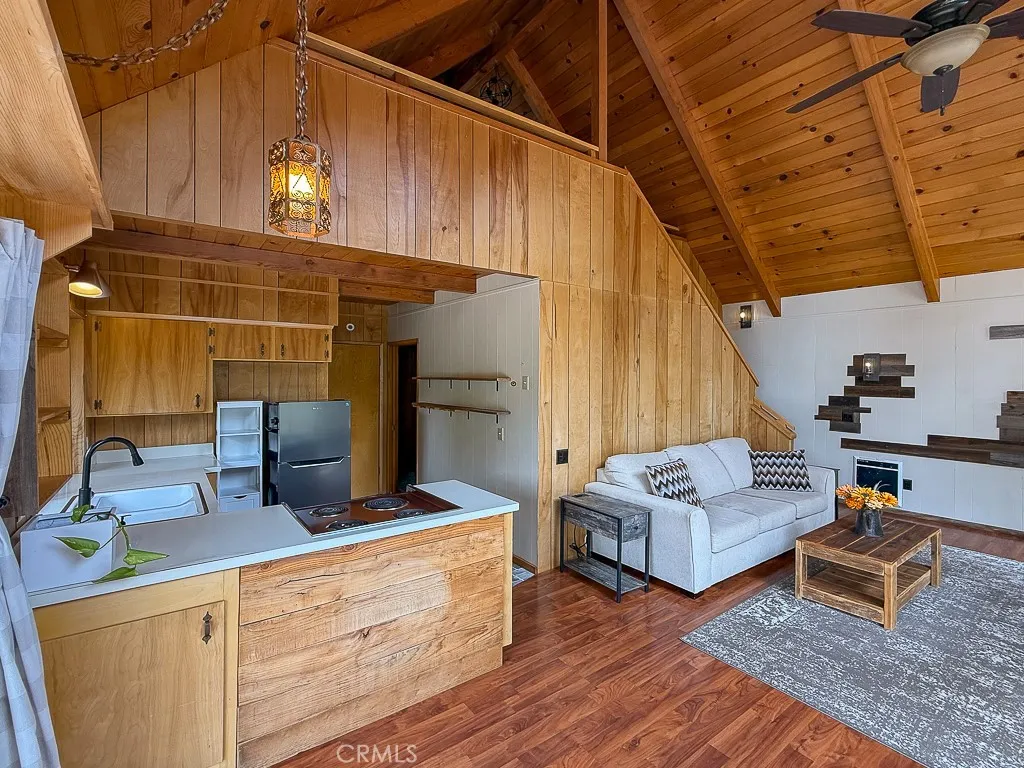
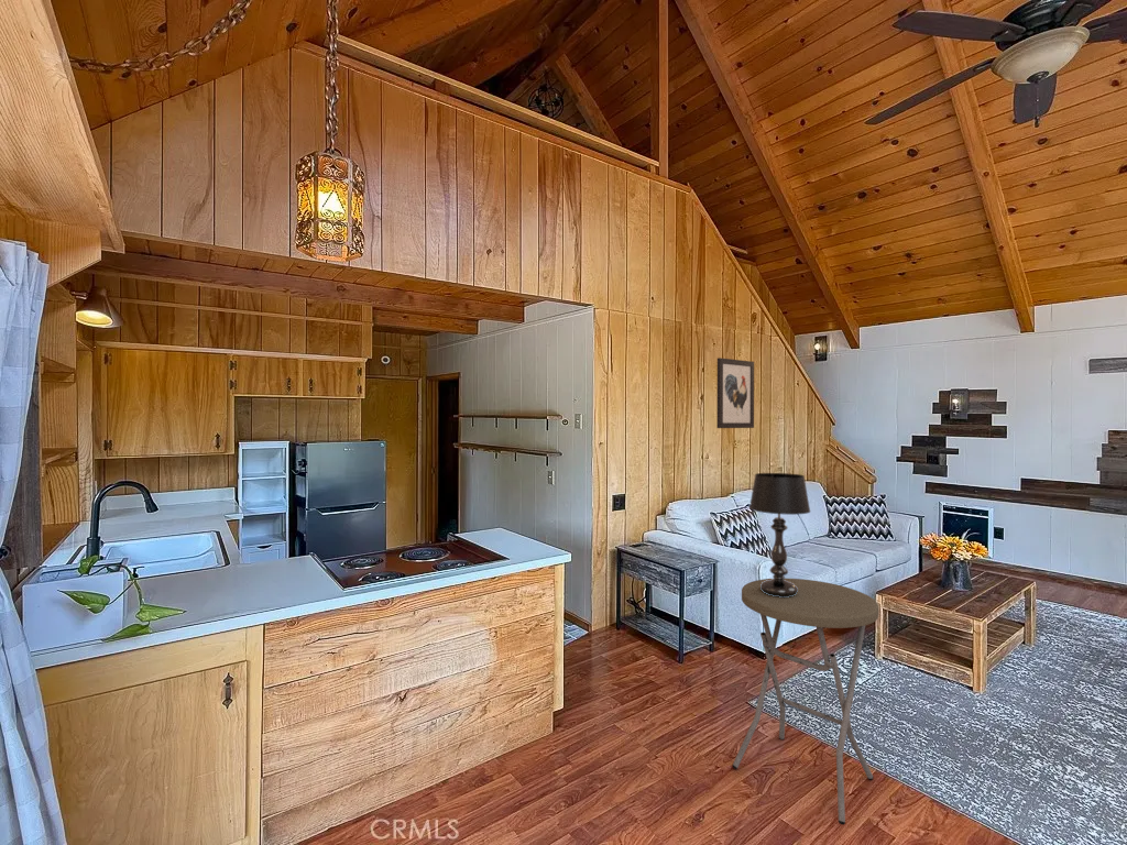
+ table lamp [748,472,811,597]
+ wall art [715,356,755,429]
+ side table [732,578,879,826]
